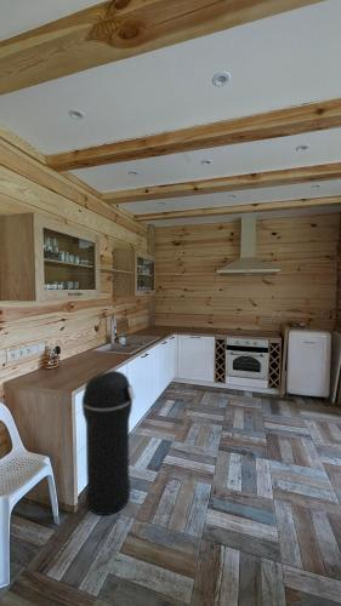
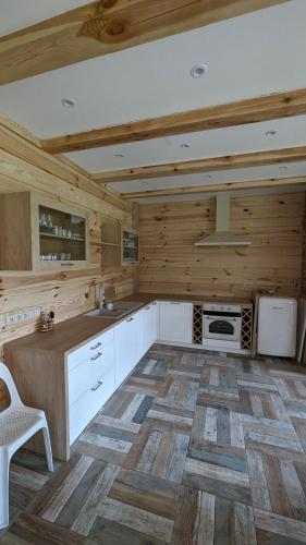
- trash can [80,370,136,516]
